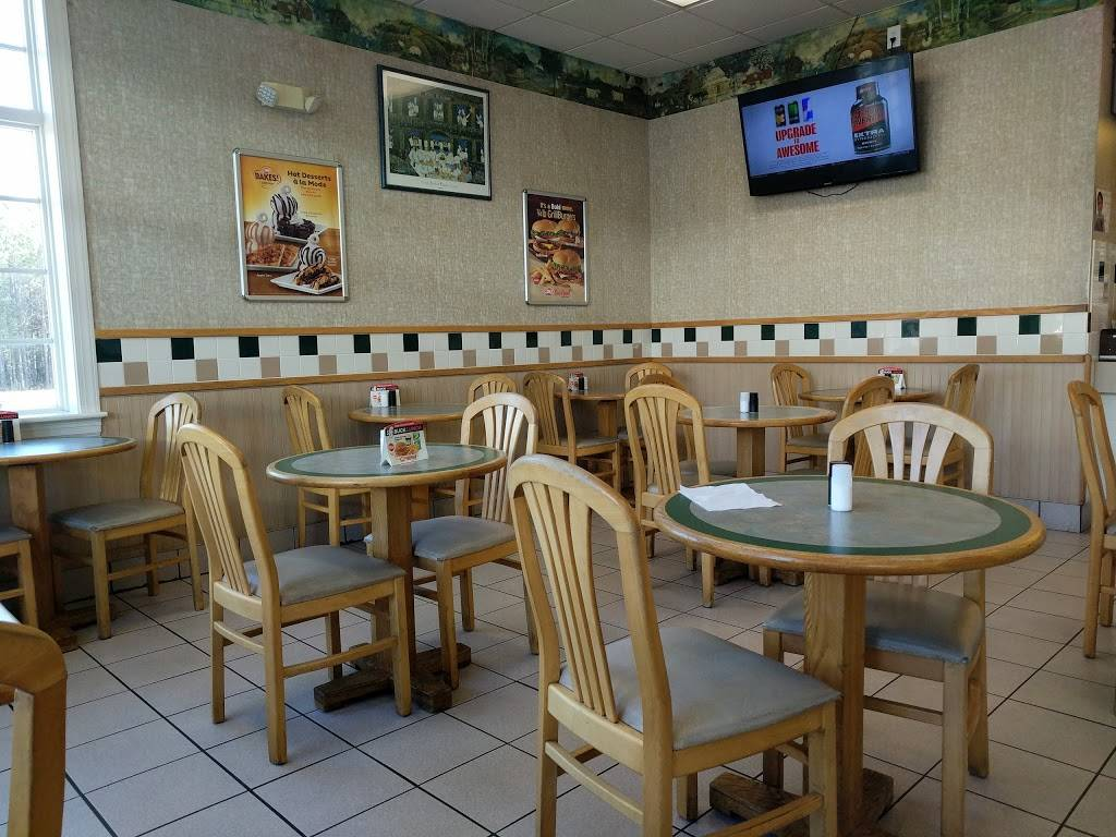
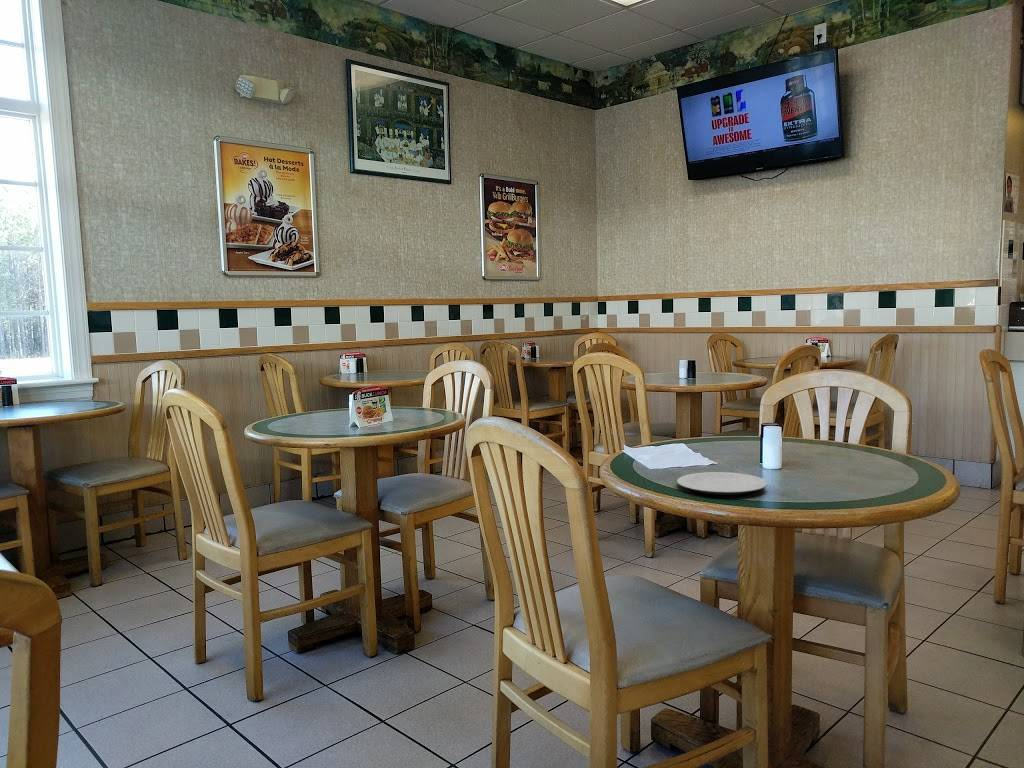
+ plate [676,471,768,496]
